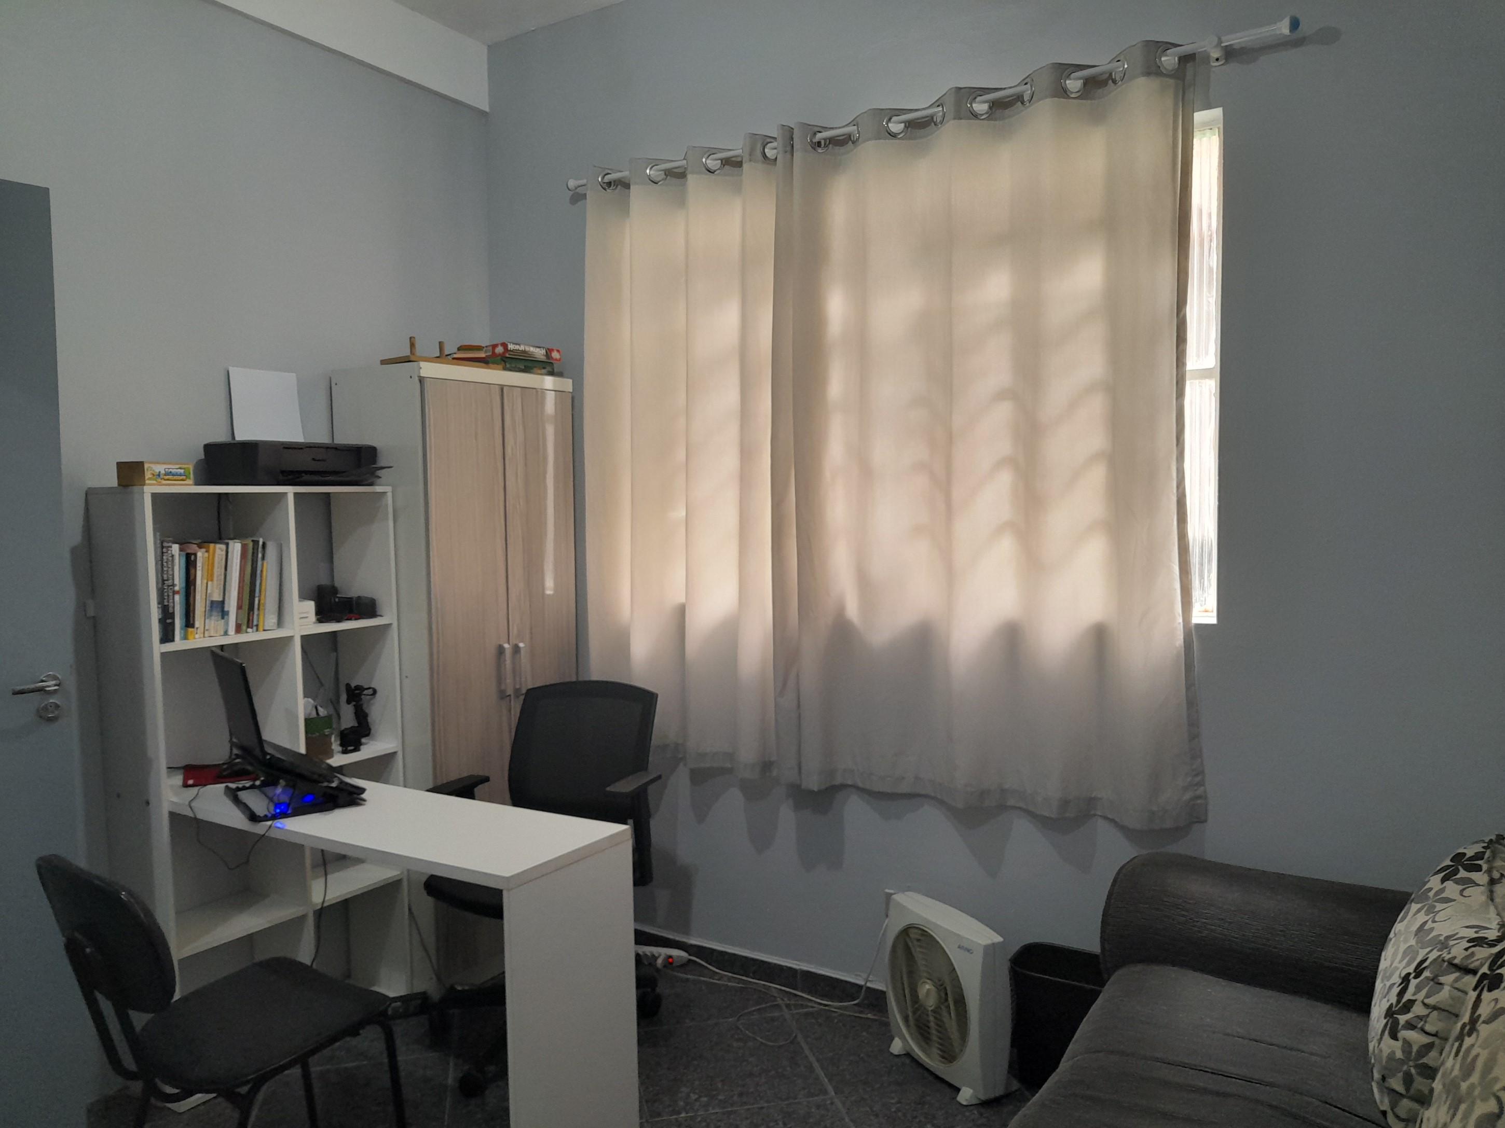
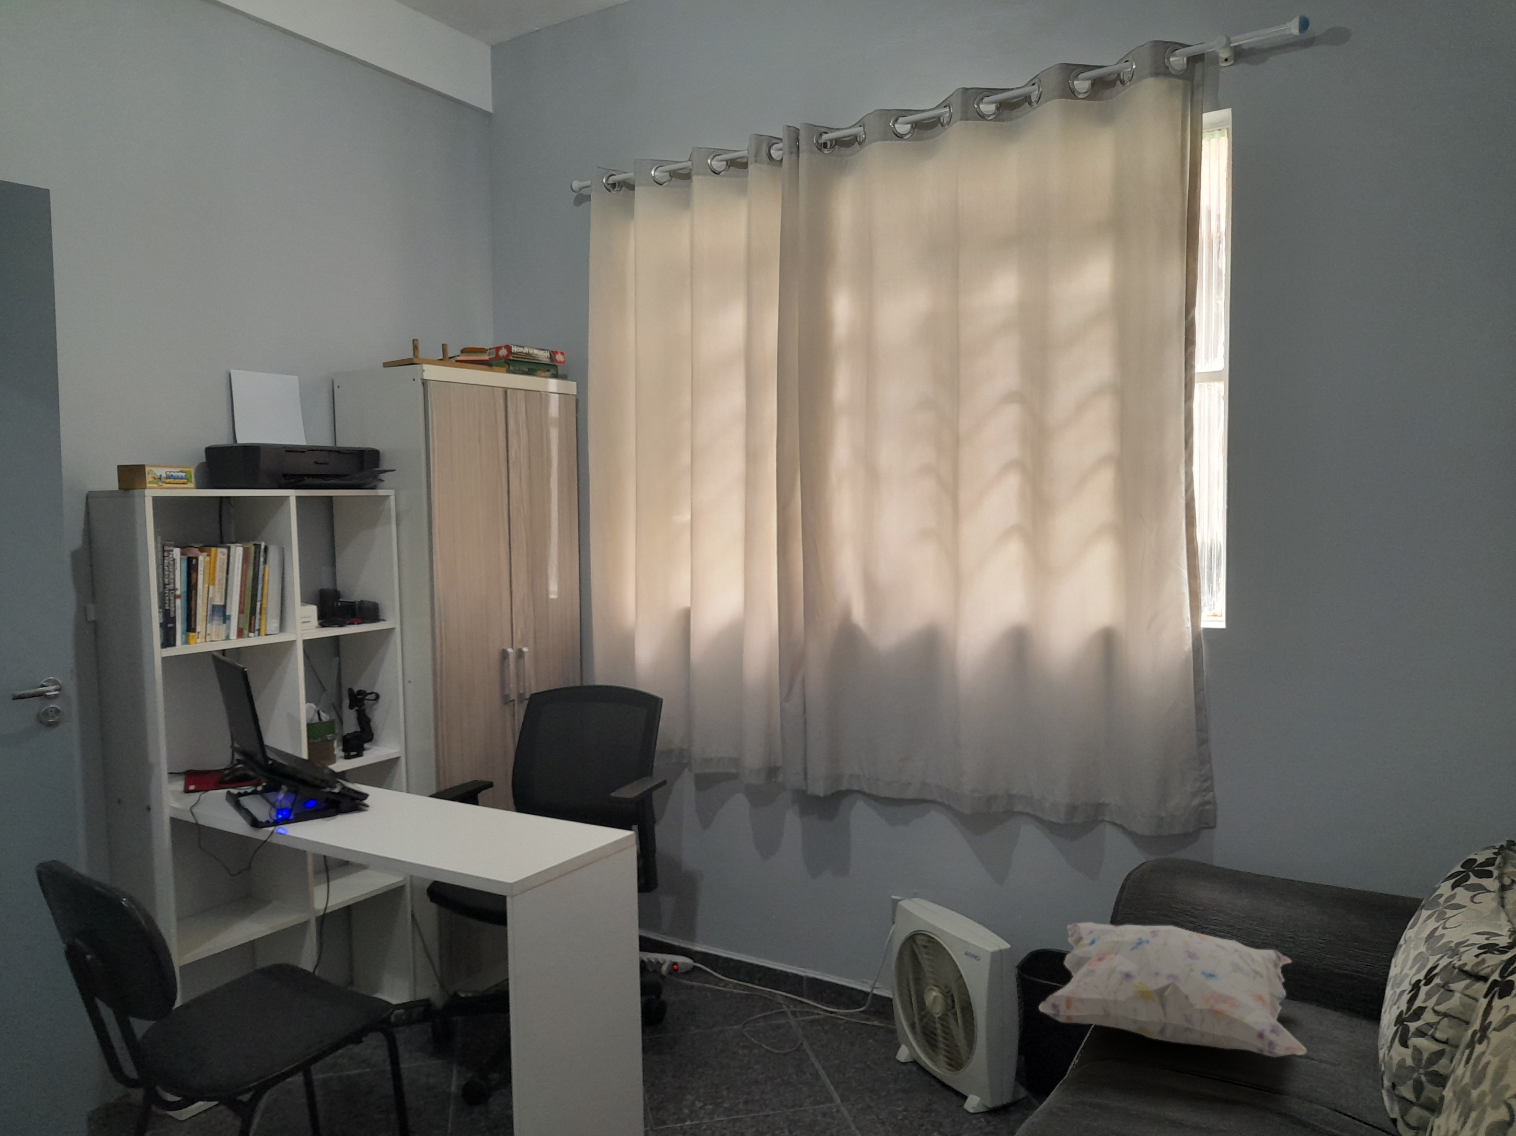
+ decorative pillow [1039,921,1307,1057]
